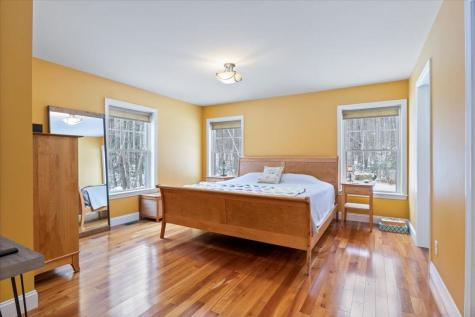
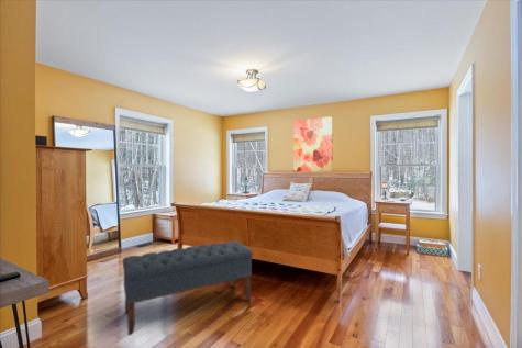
+ wall art [292,115,334,172]
+ bench [121,239,254,336]
